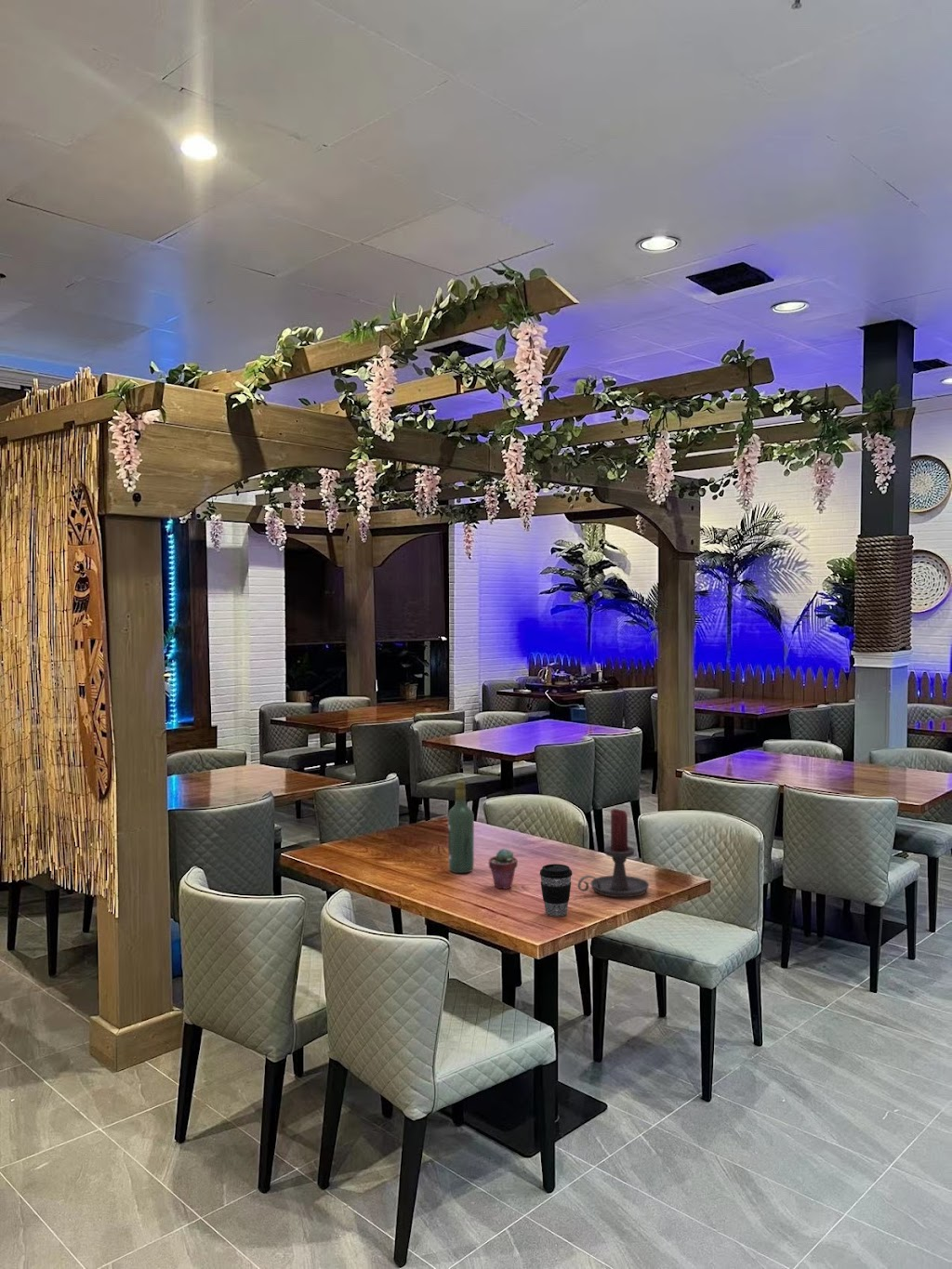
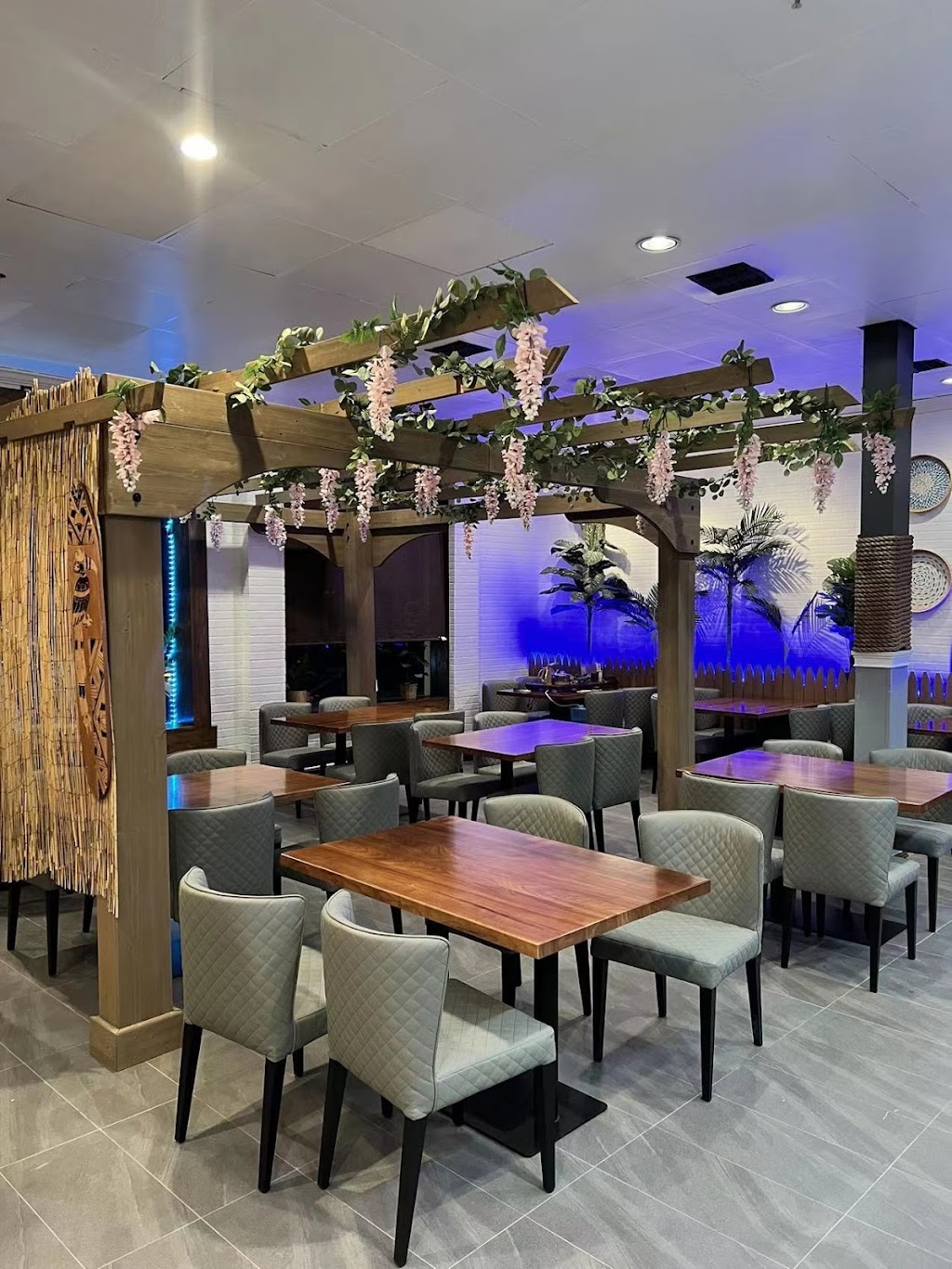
- wine bottle [447,780,475,874]
- candle holder [576,808,650,898]
- potted succulent [488,848,519,890]
- coffee cup [539,863,574,918]
